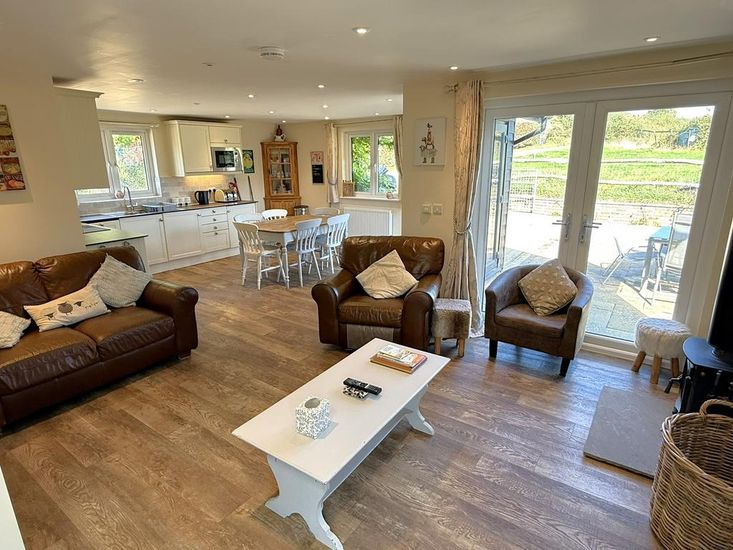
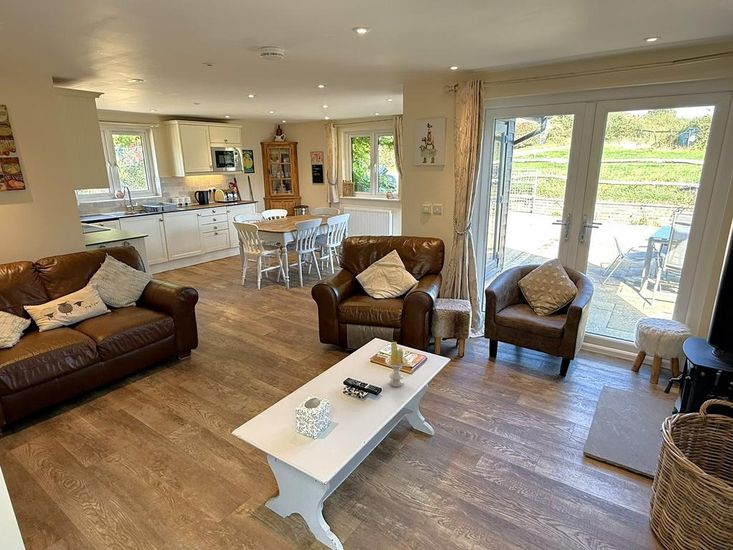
+ candle [384,341,409,388]
